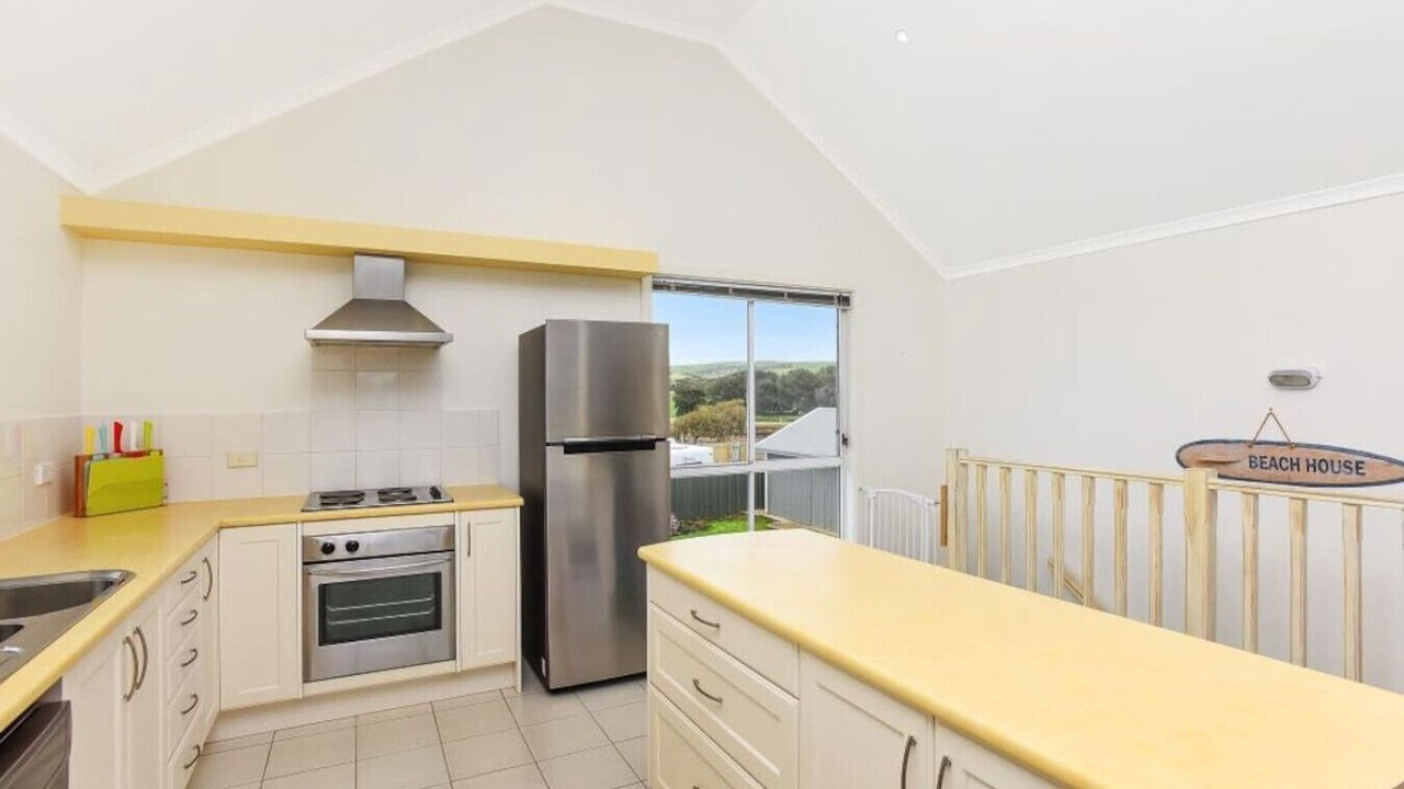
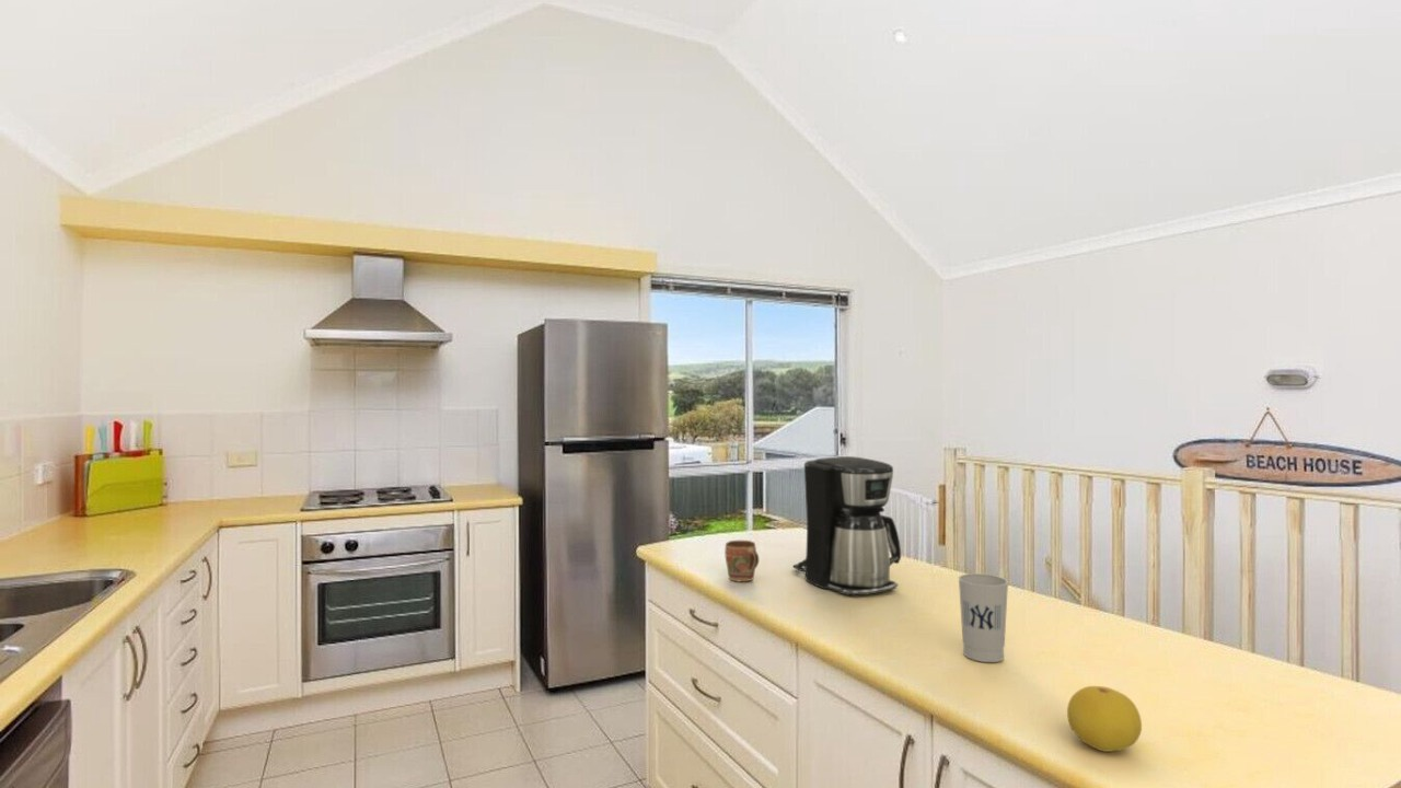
+ lemon [1066,685,1143,753]
+ cup [958,572,1009,663]
+ coffee maker [792,455,902,598]
+ mug [723,540,760,582]
